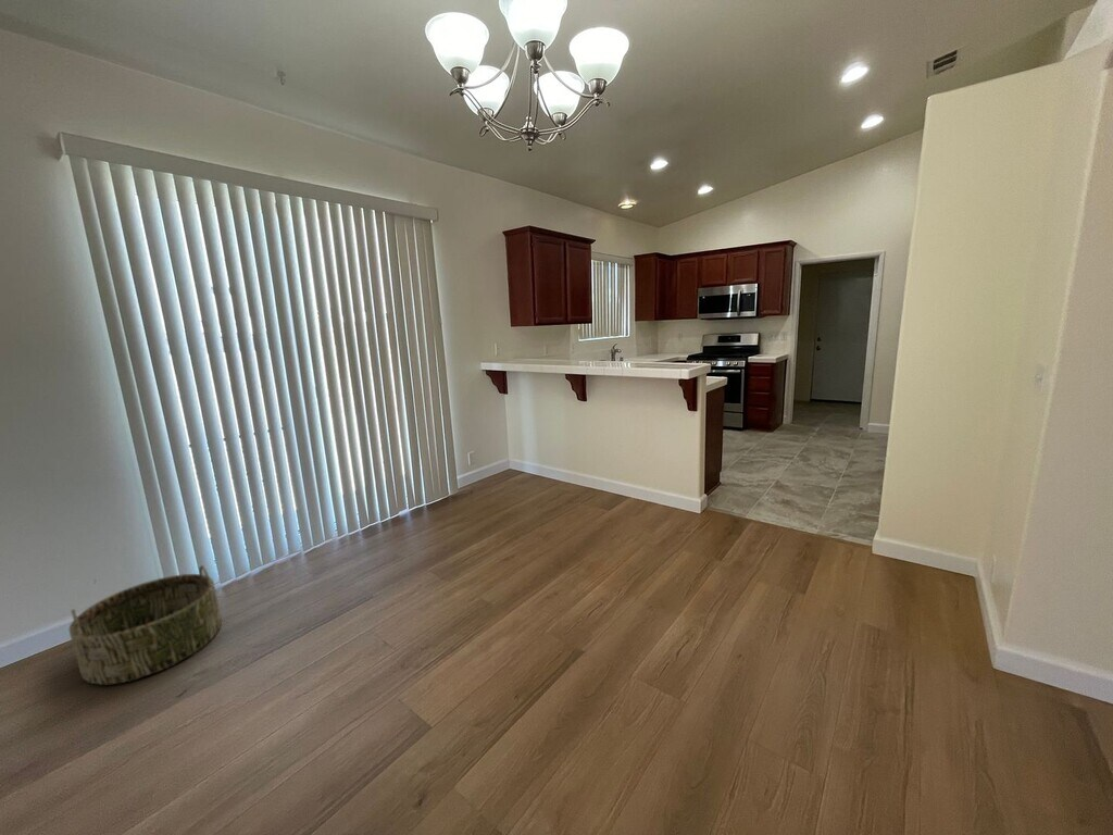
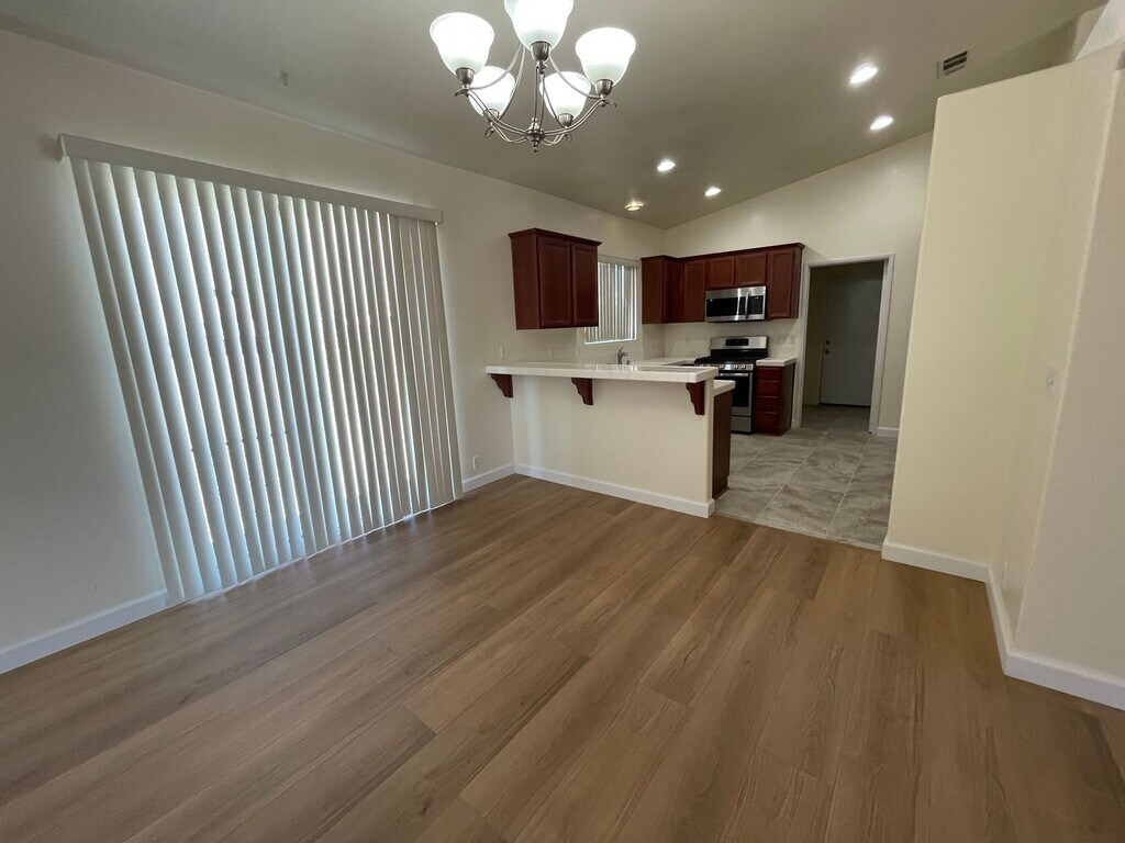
- basket [67,564,223,685]
